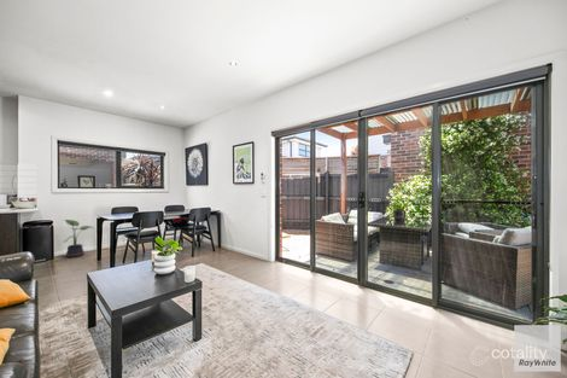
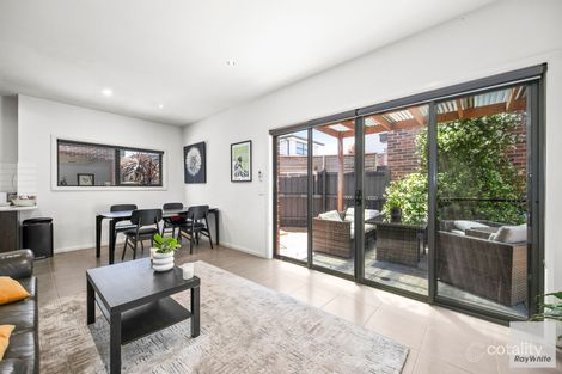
- potted plant [63,219,94,258]
